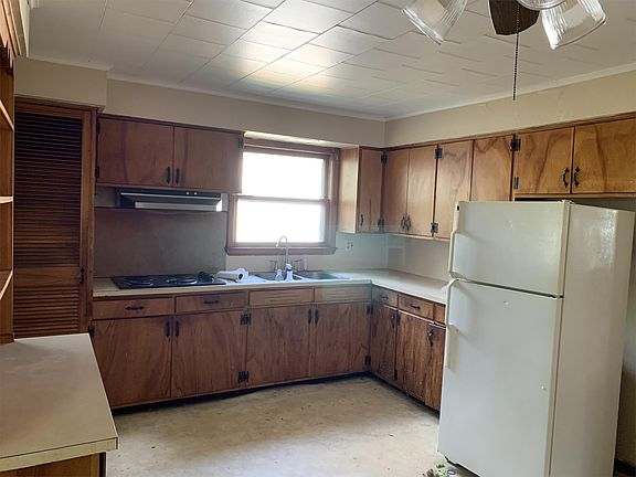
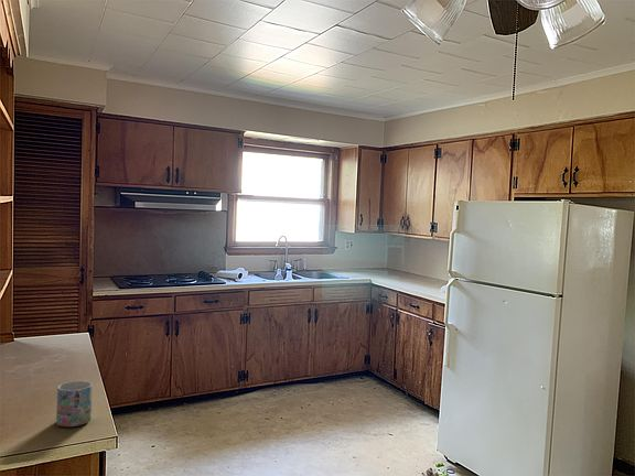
+ mug [55,380,94,428]
